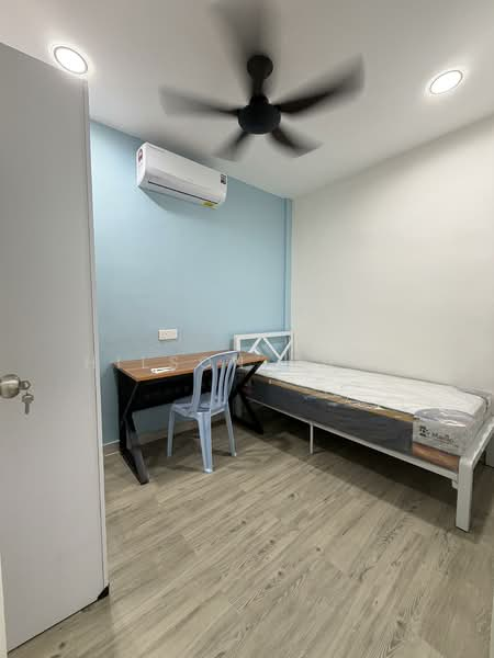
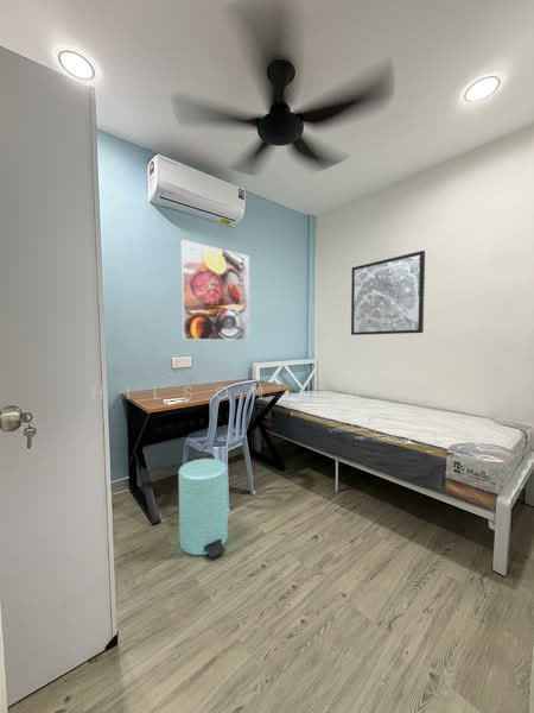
+ trash can [178,458,229,559]
+ wall art [350,250,426,336]
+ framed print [180,239,250,341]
